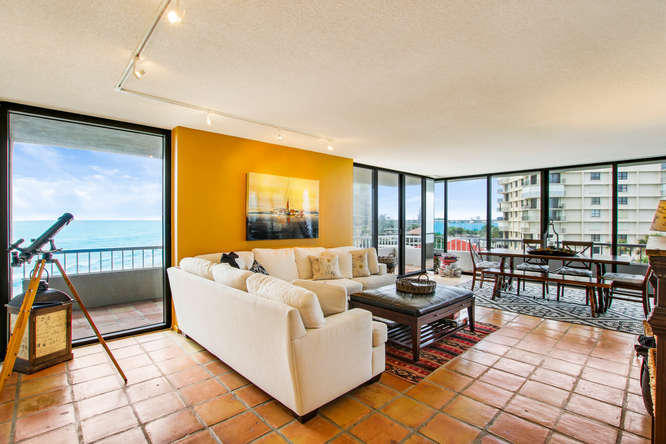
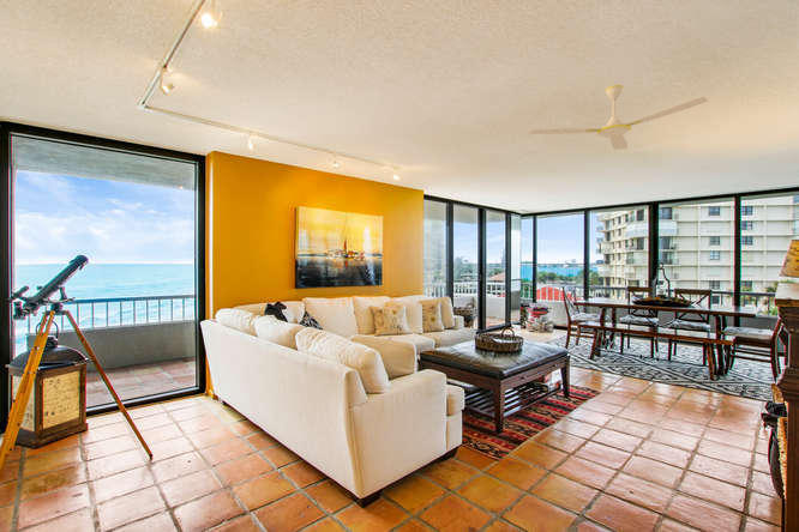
+ ceiling fan [528,84,709,151]
